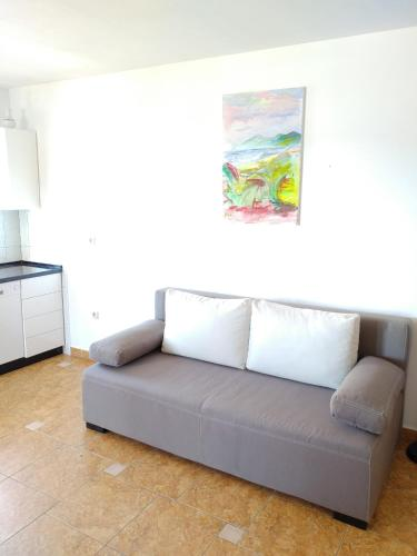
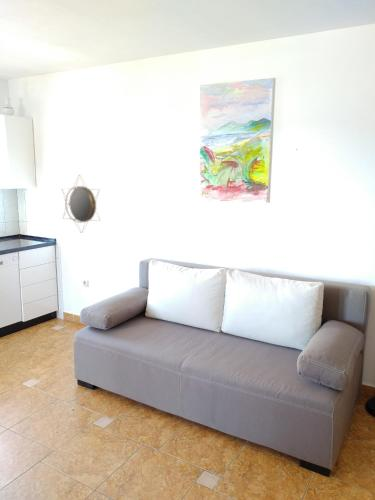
+ home mirror [61,173,101,232]
